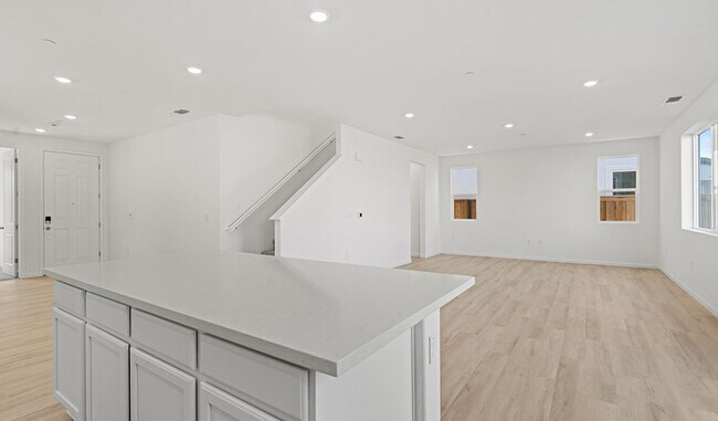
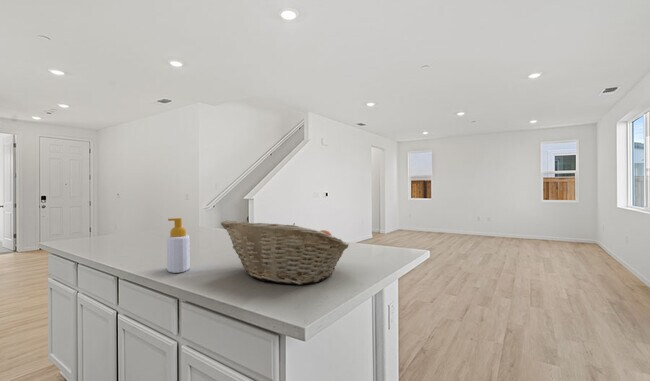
+ soap bottle [166,217,191,274]
+ fruit basket [220,220,350,285]
